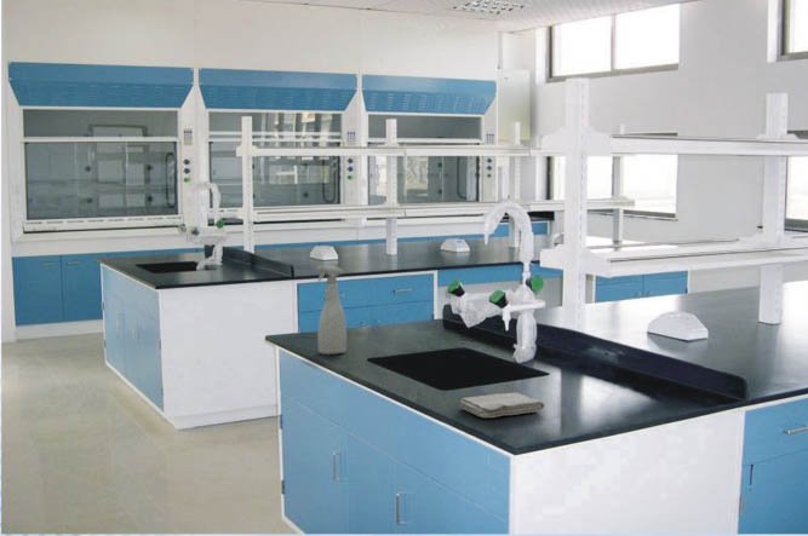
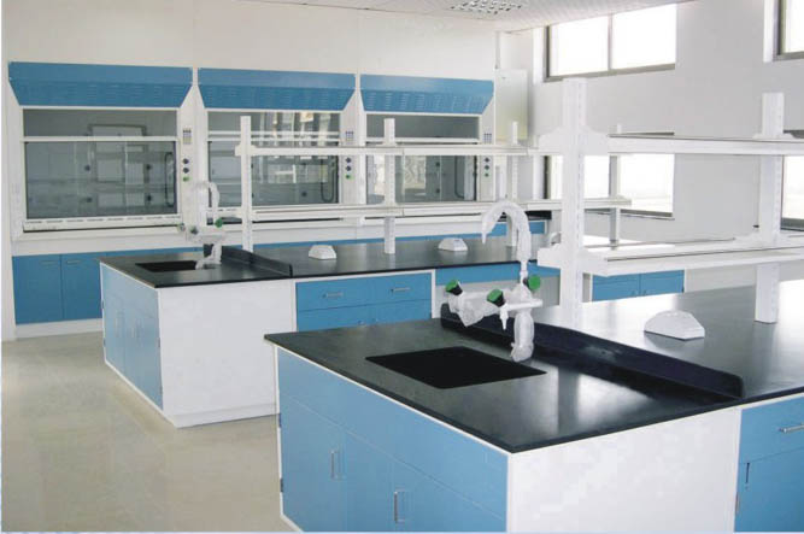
- spray bottle [316,265,348,356]
- washcloth [459,392,546,419]
